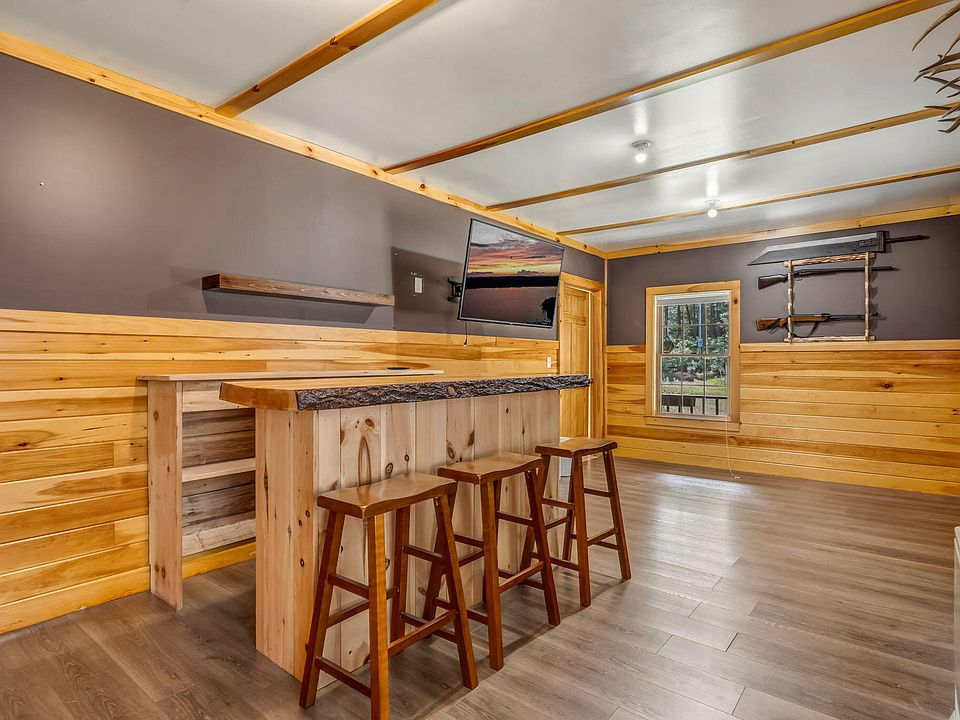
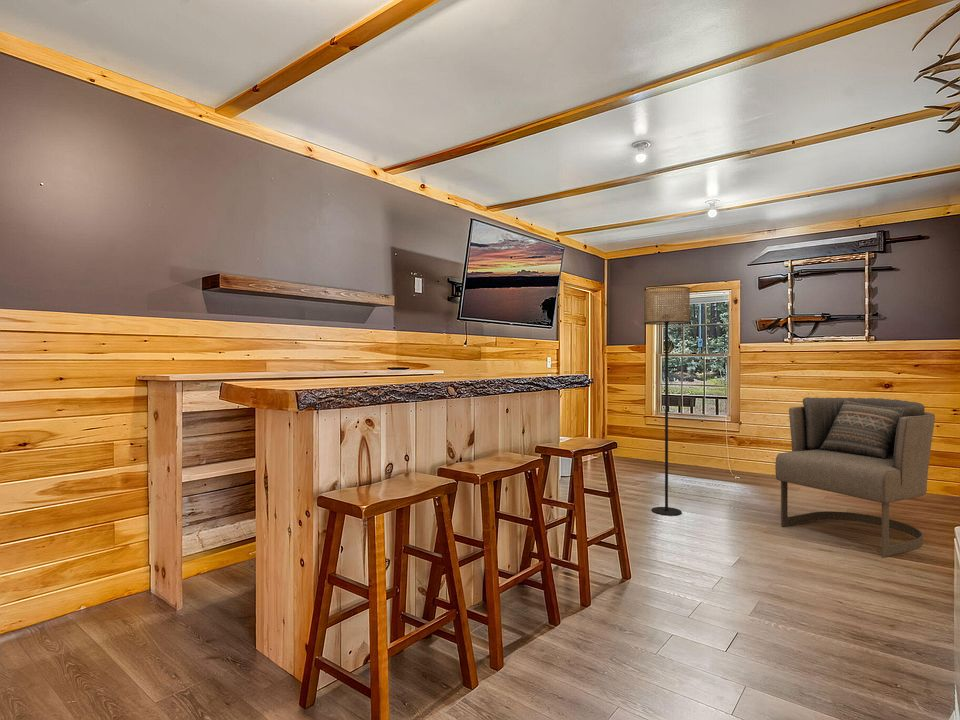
+ armchair [774,396,936,558]
+ floor lamp [643,285,691,517]
